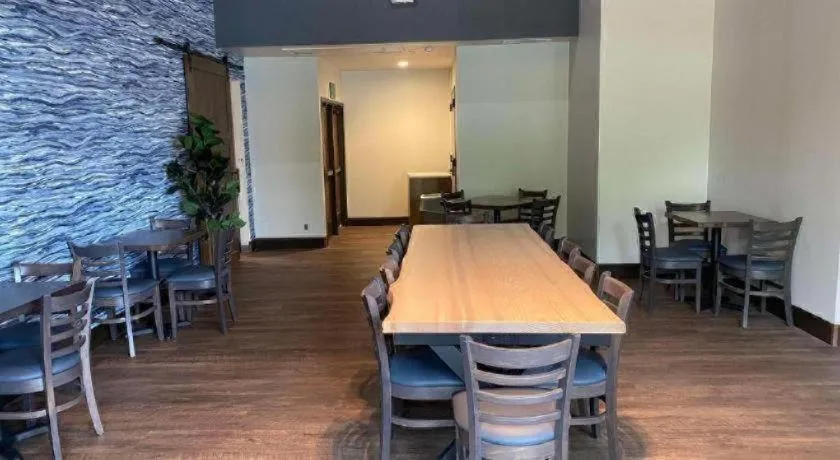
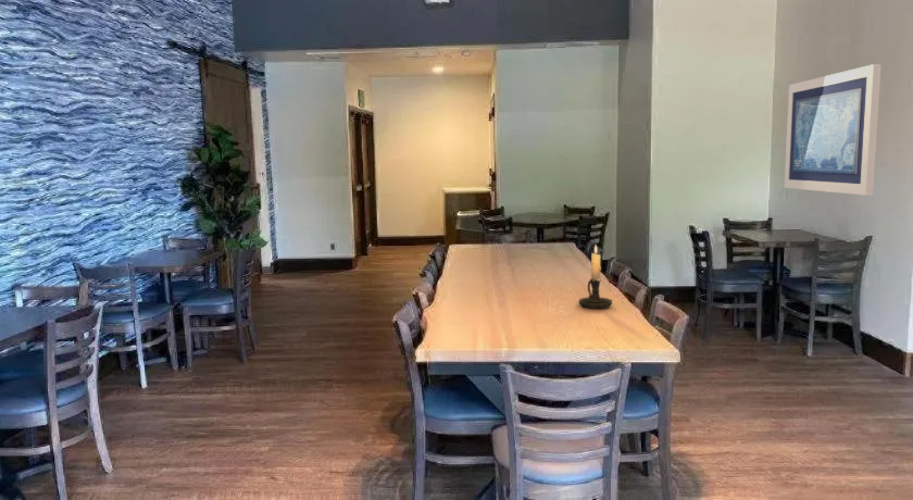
+ wall art [784,63,883,197]
+ candle holder [578,243,613,310]
